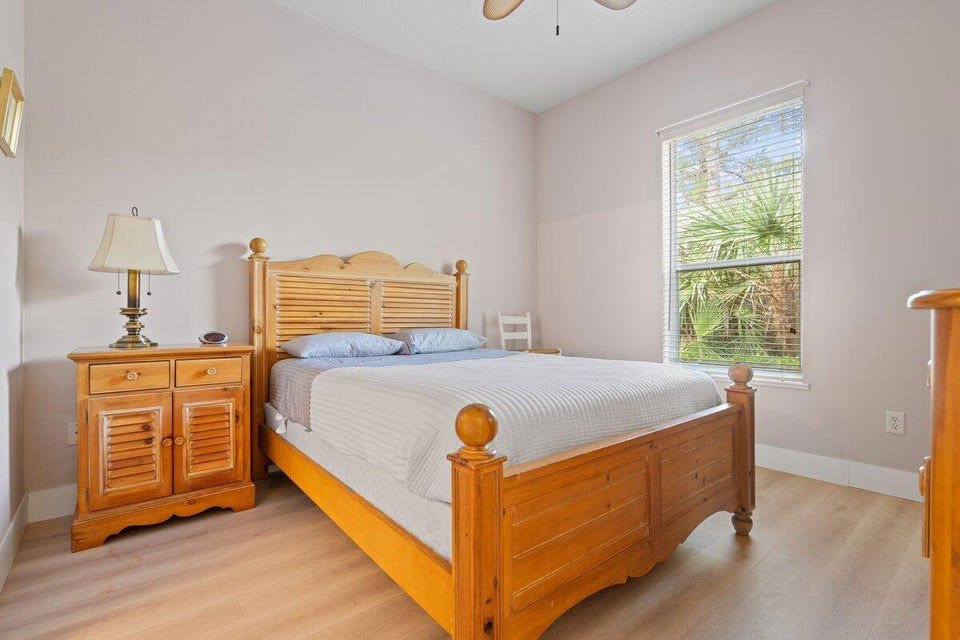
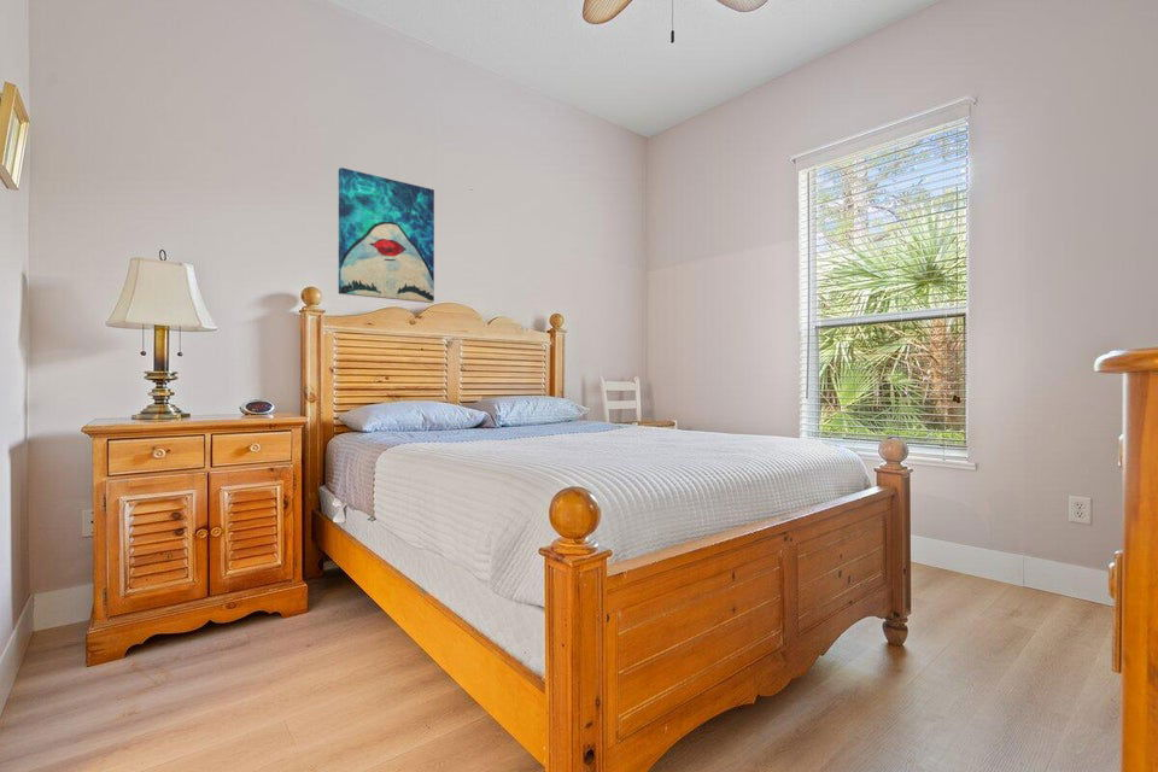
+ wall art [338,166,435,304]
